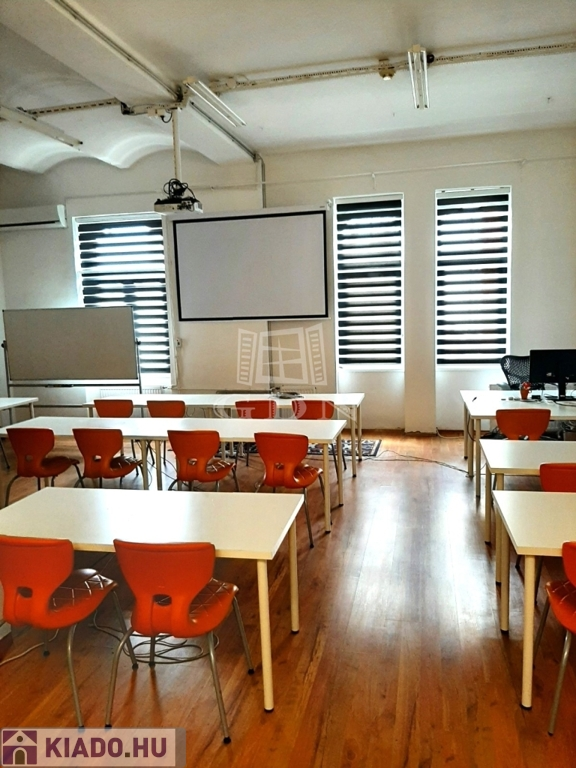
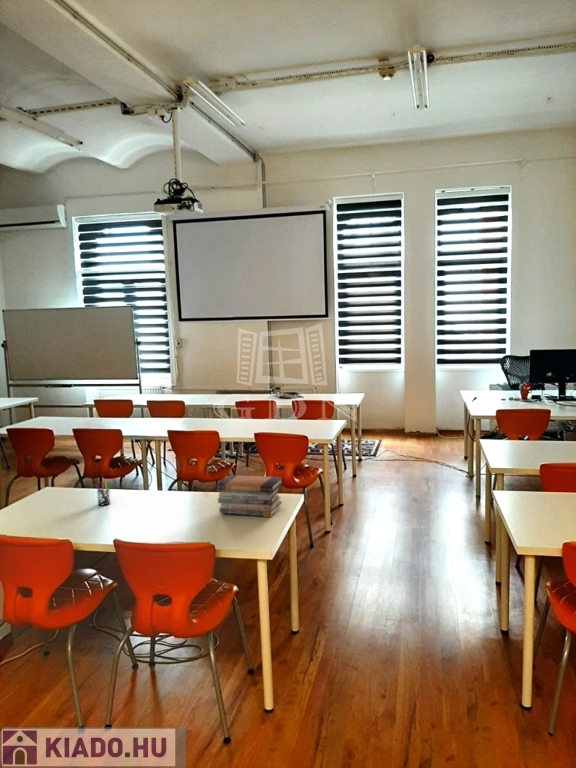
+ pen holder [94,479,113,507]
+ book stack [215,474,284,518]
